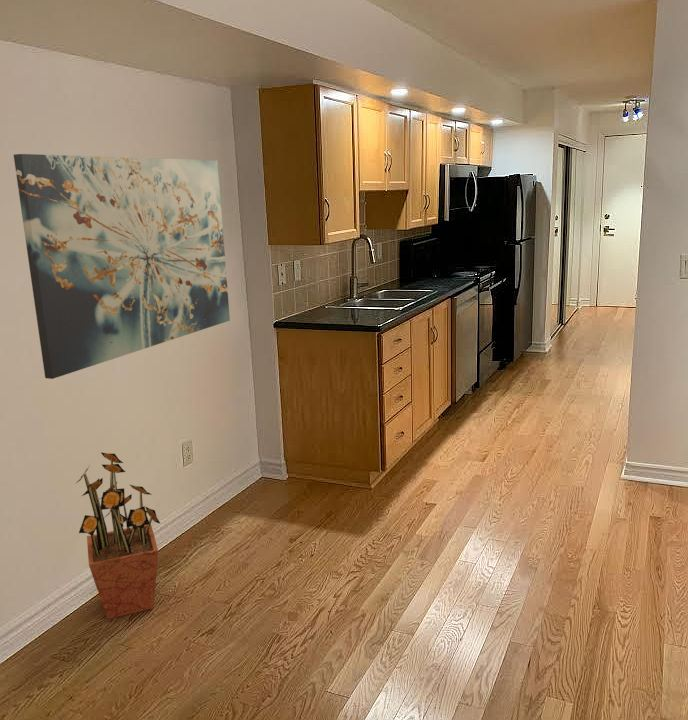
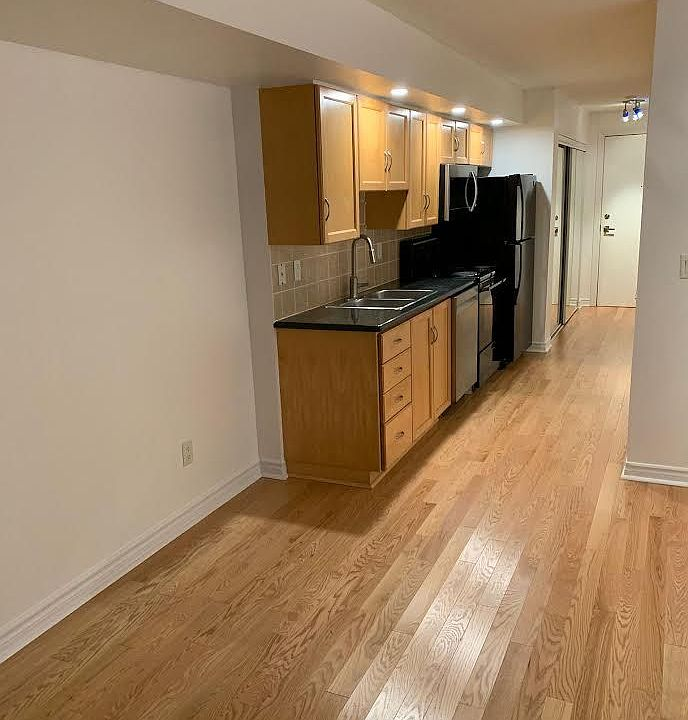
- potted plant [74,451,161,620]
- wall art [13,153,231,380]
